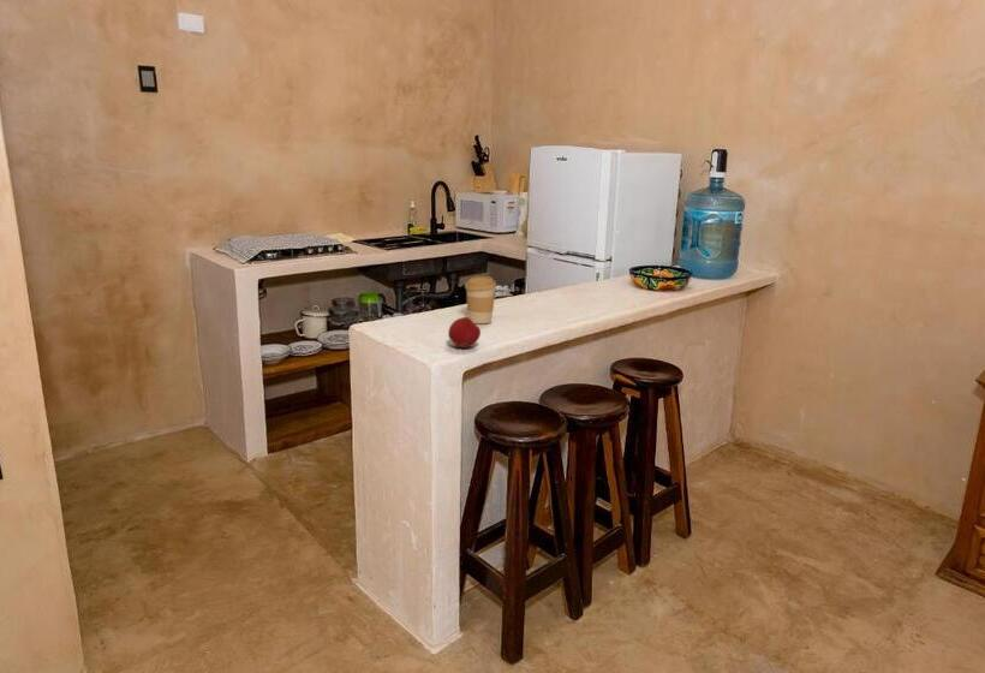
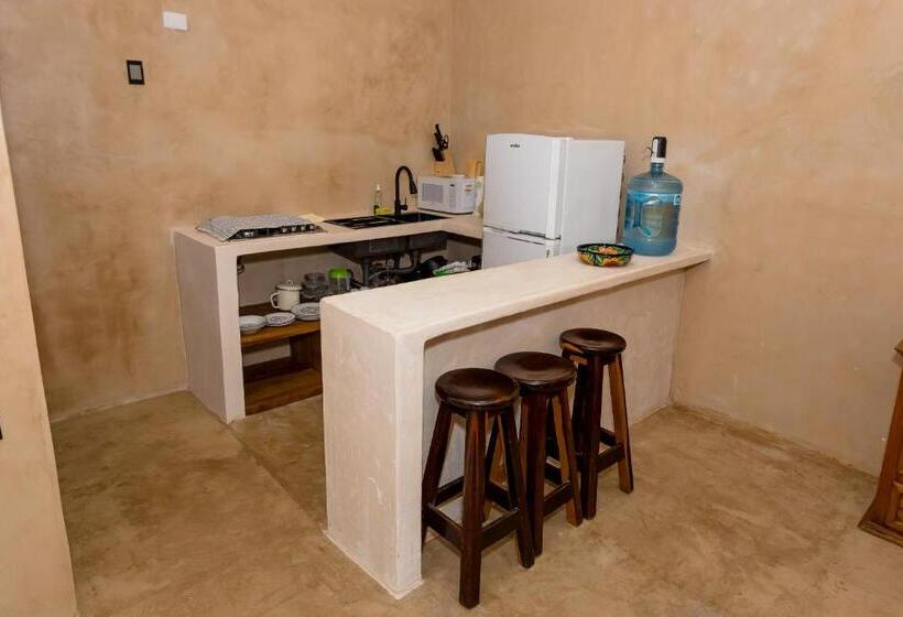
- apple [447,316,482,350]
- coffee cup [464,275,497,324]
